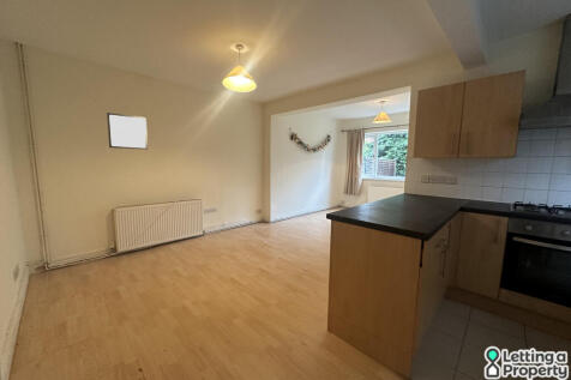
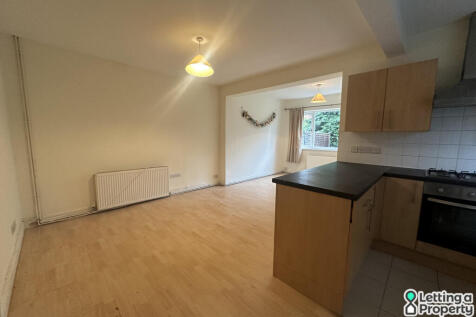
- wall art [106,111,149,151]
